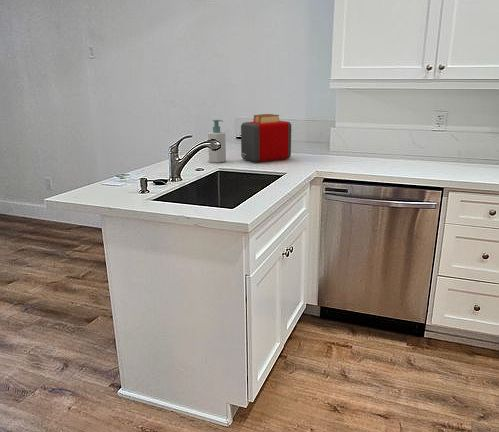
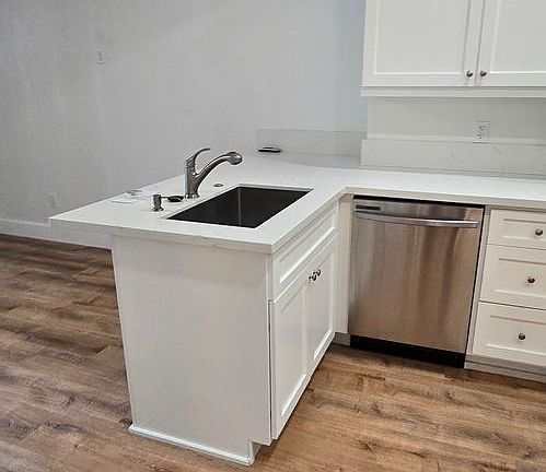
- toaster [240,113,292,163]
- soap bottle [207,119,227,164]
